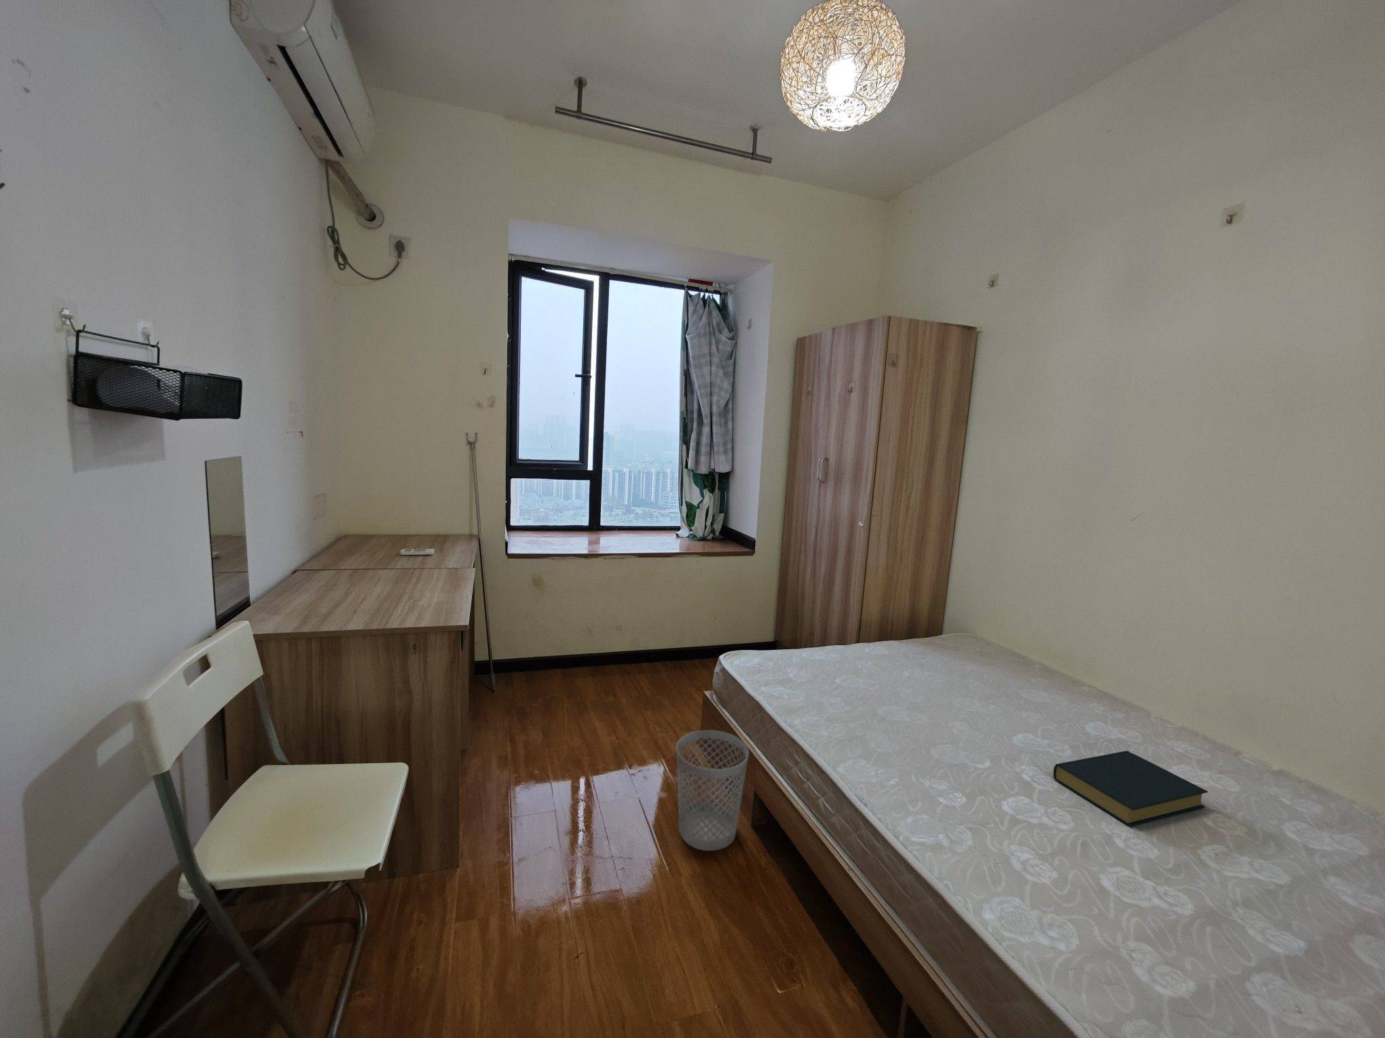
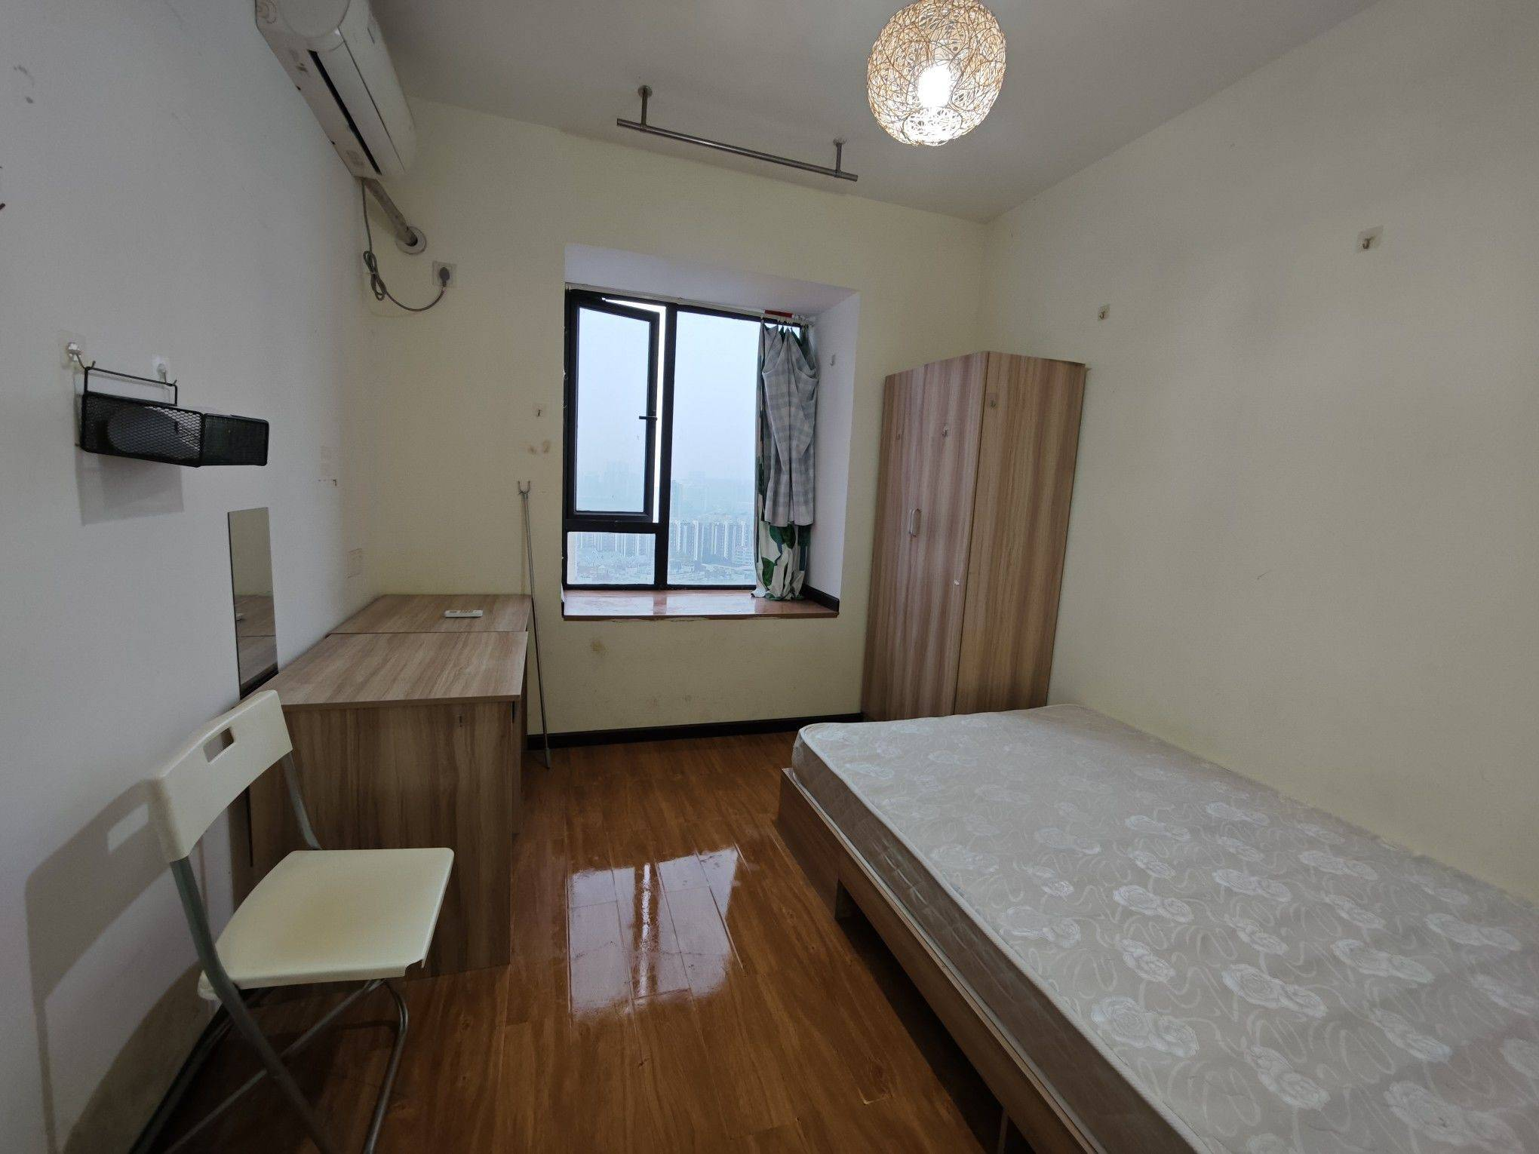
- hardback book [1053,750,1209,826]
- wastebasket [675,729,749,852]
